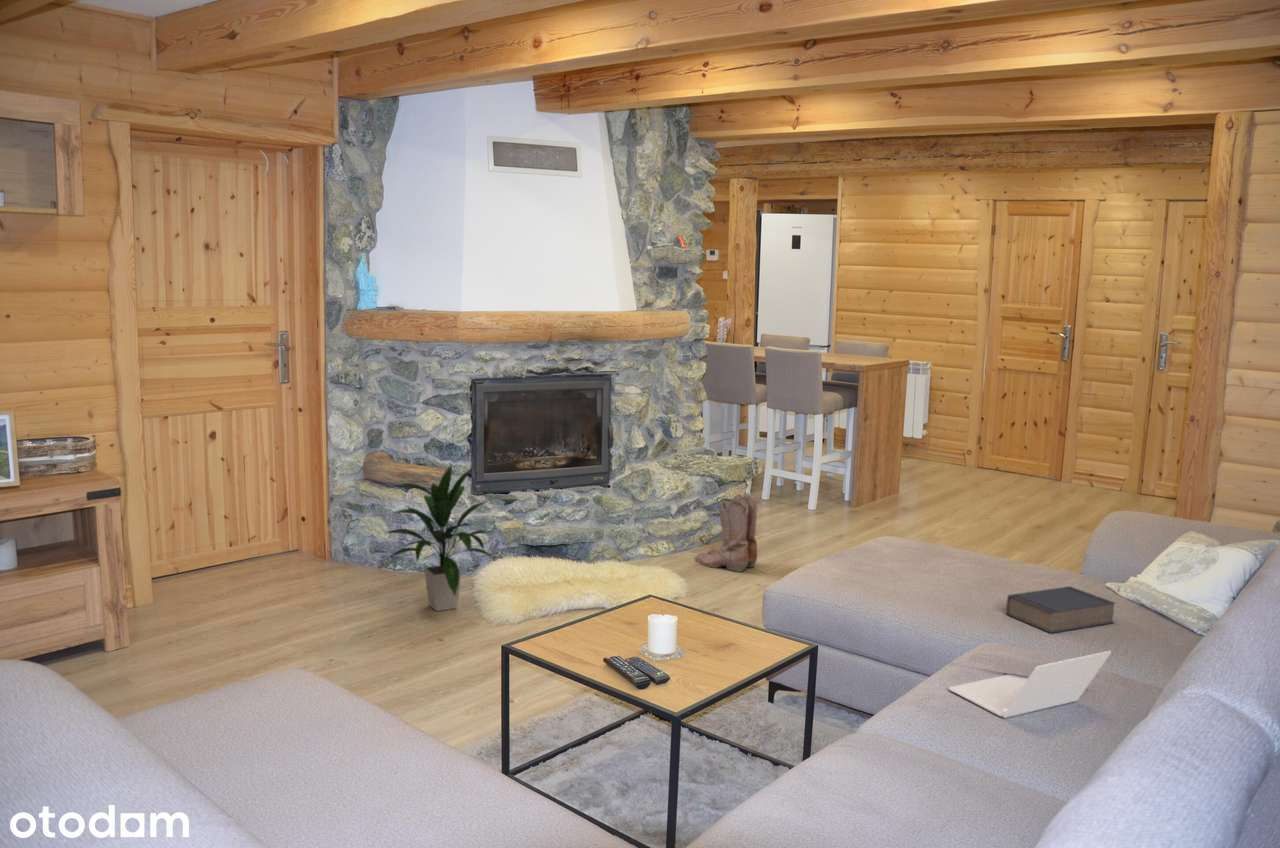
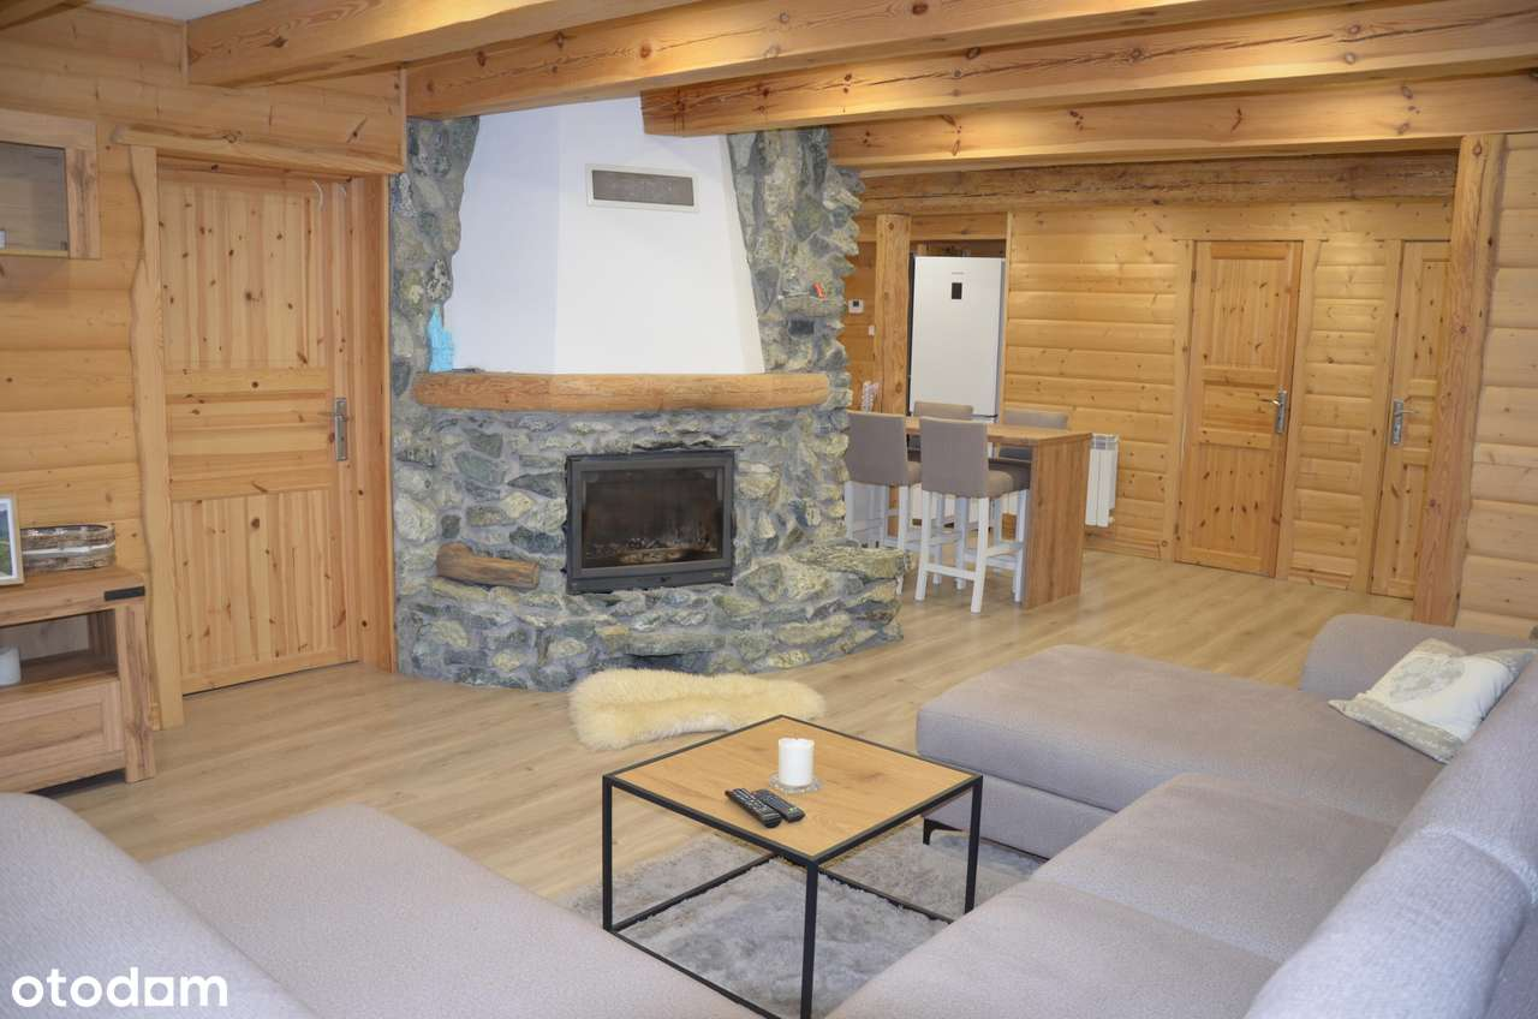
- indoor plant [381,463,495,612]
- boots [694,492,759,573]
- book [1005,585,1116,634]
- laptop [948,650,1112,719]
